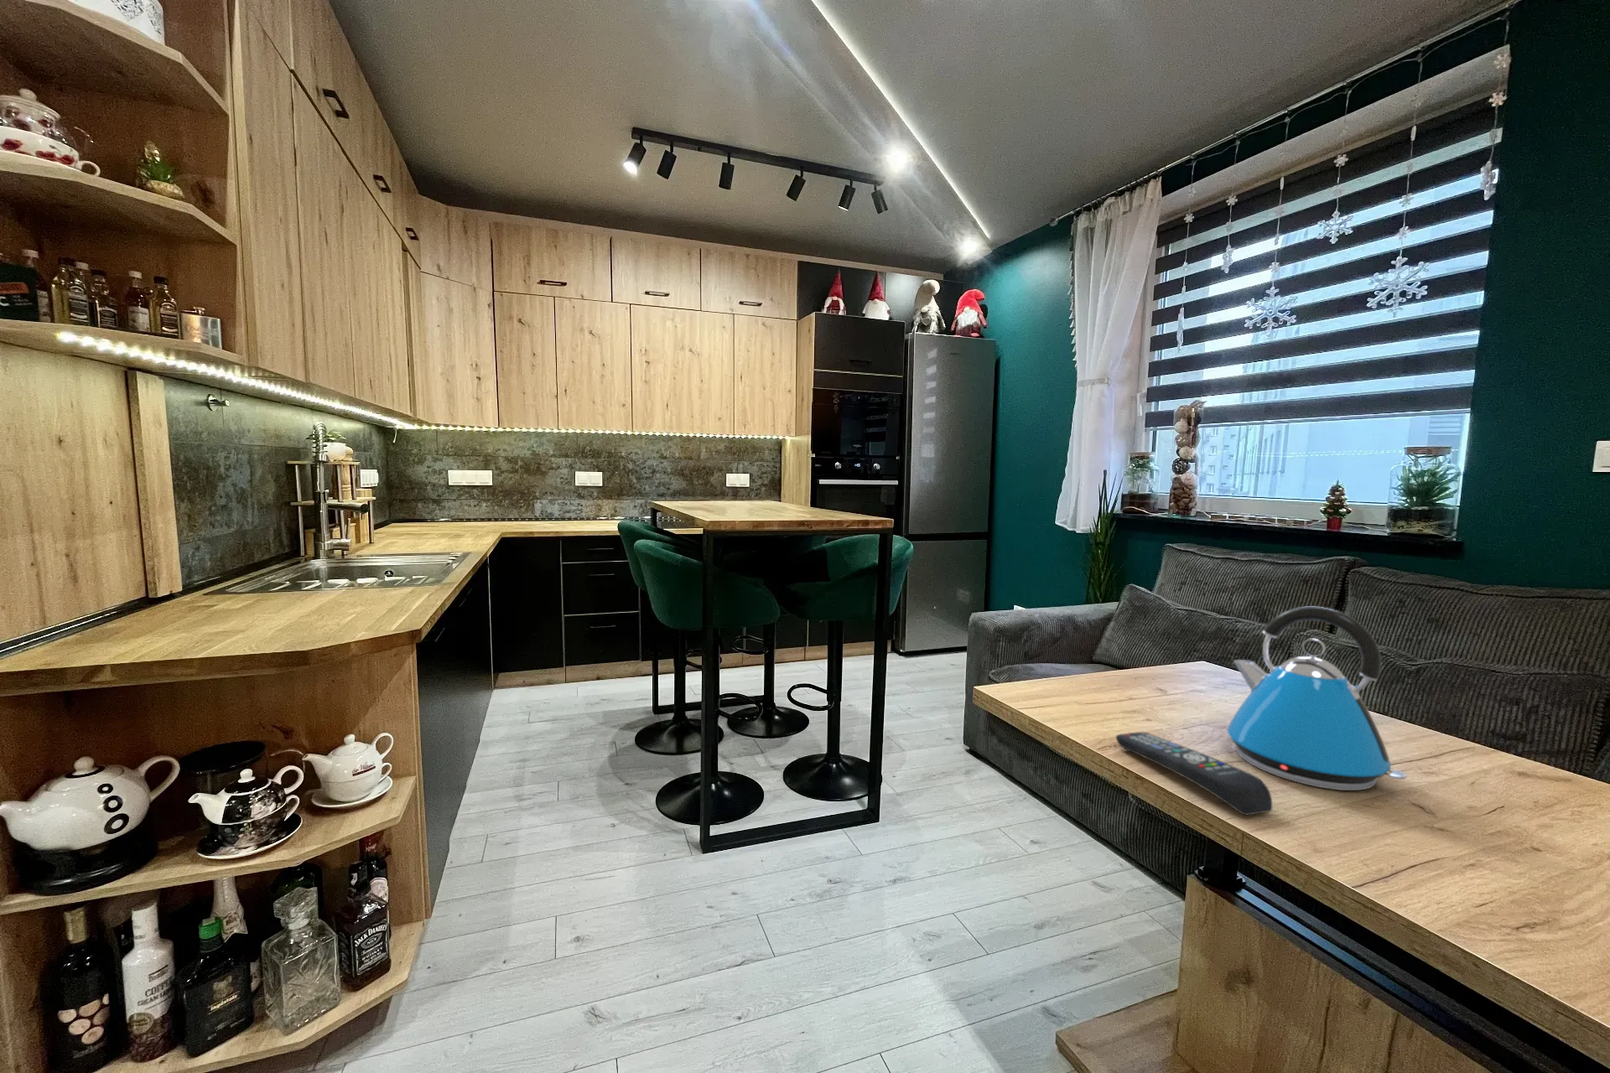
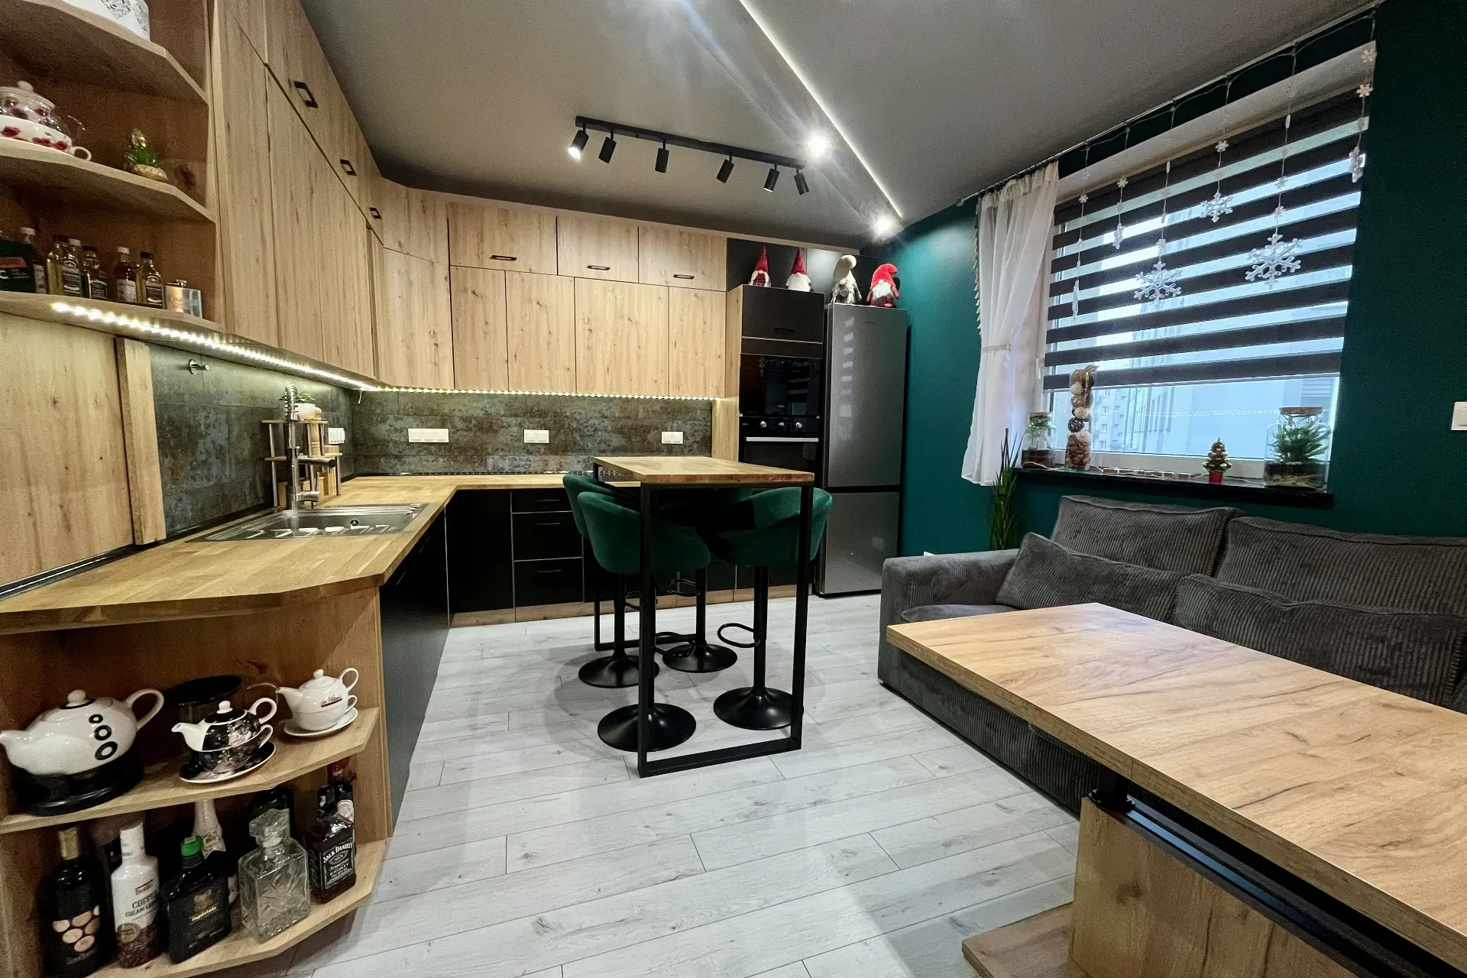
- kettle [1227,605,1408,792]
- remote control [1115,731,1273,816]
